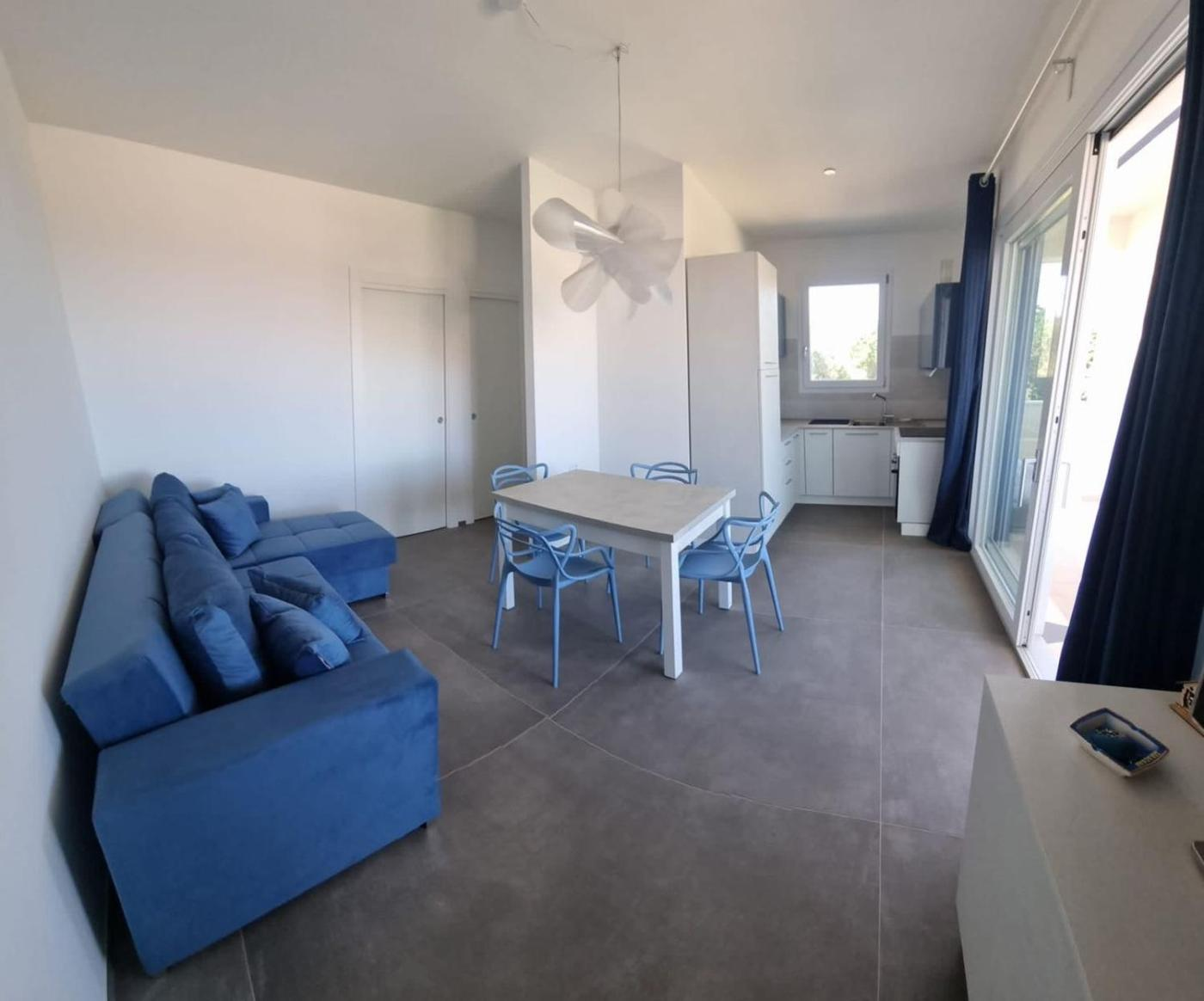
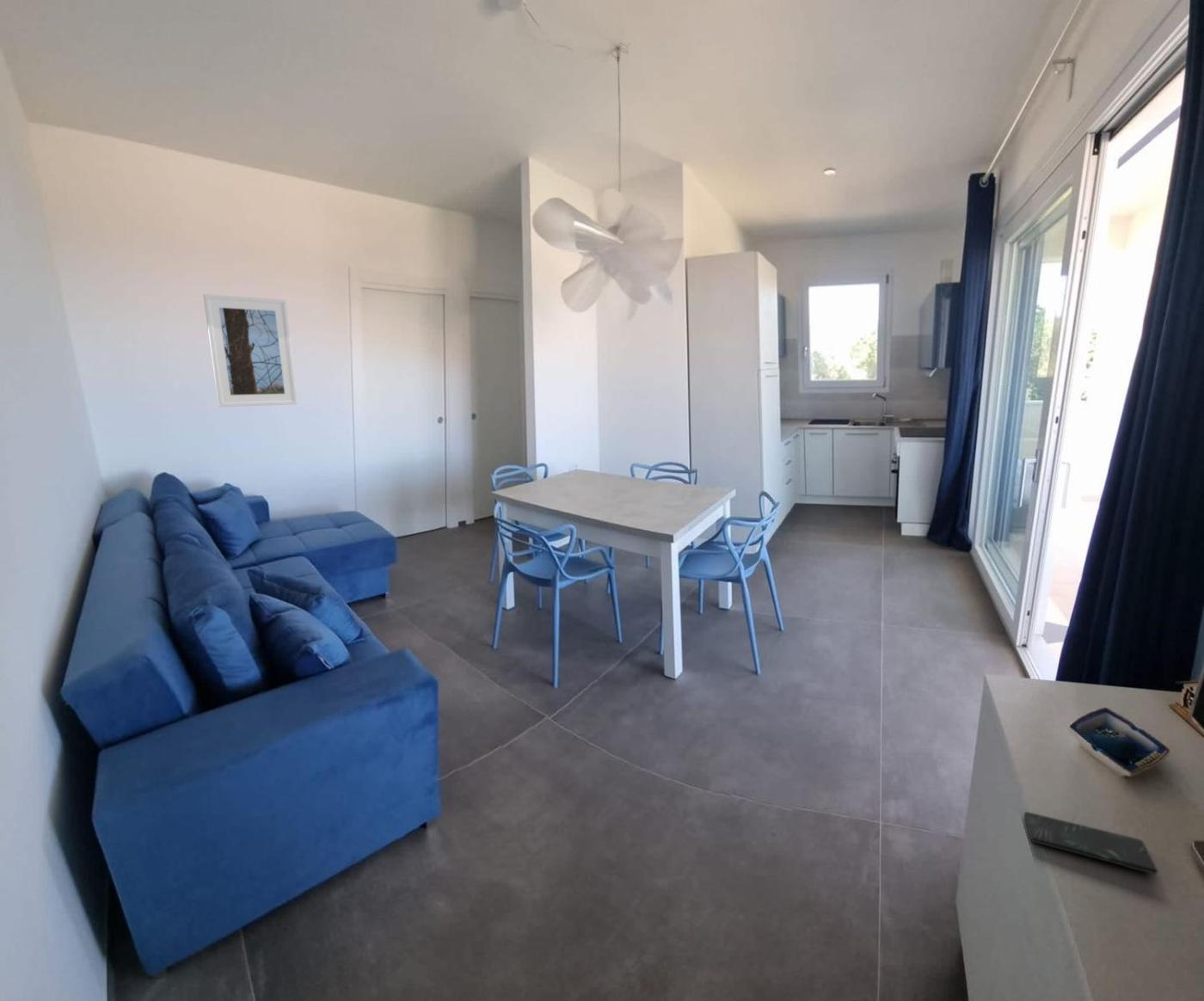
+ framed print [202,293,298,408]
+ smartphone [1023,811,1158,875]
